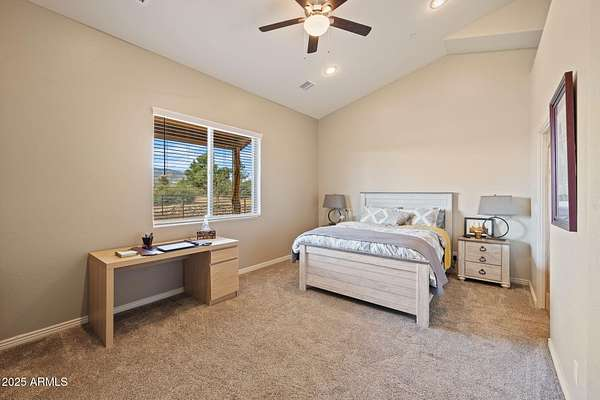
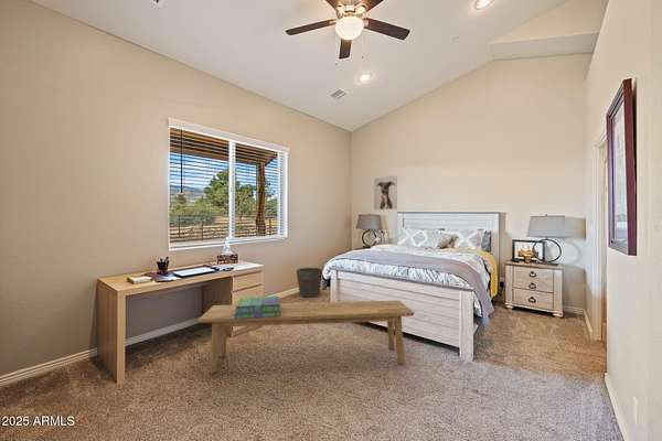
+ bench [196,300,415,375]
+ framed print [373,175,398,211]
+ stack of books [234,295,281,320]
+ waste bin [296,267,323,299]
